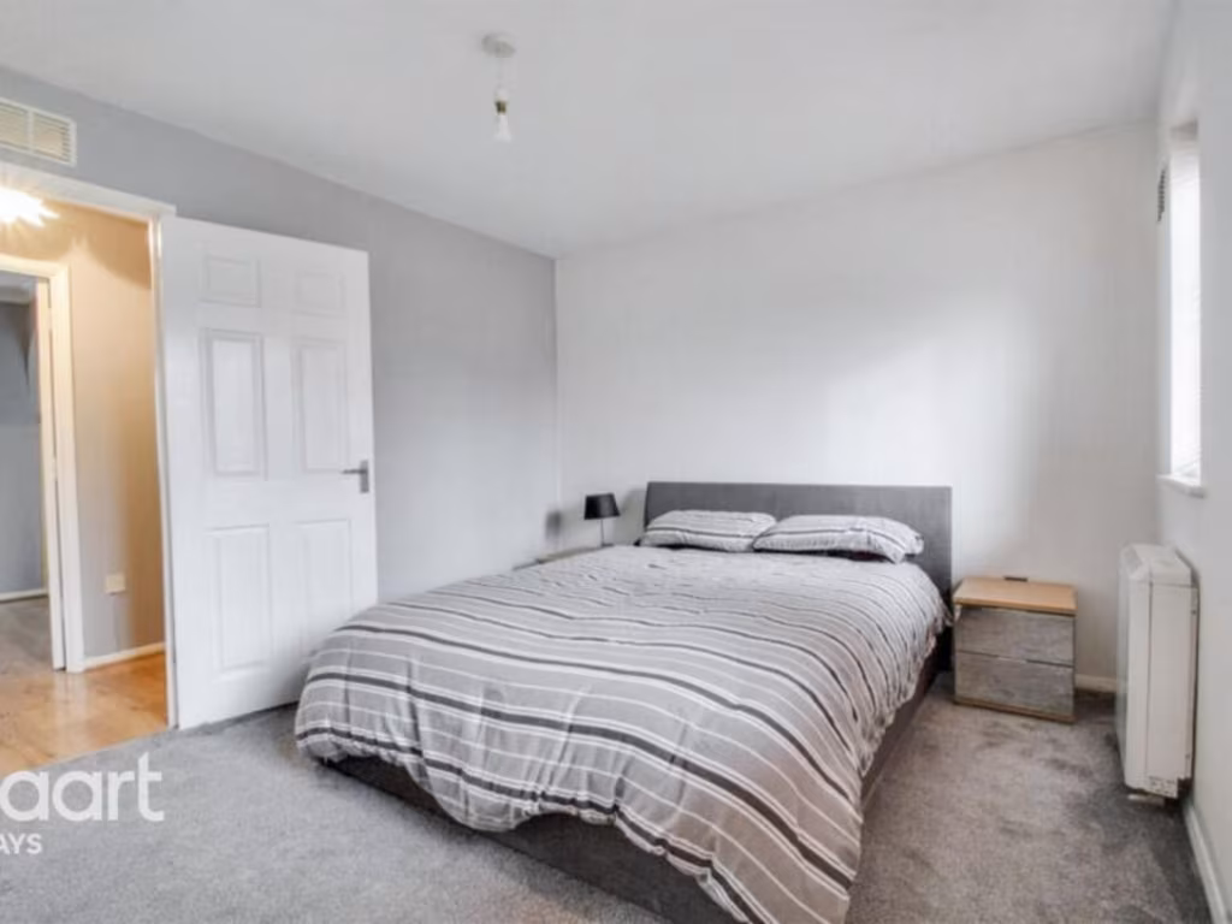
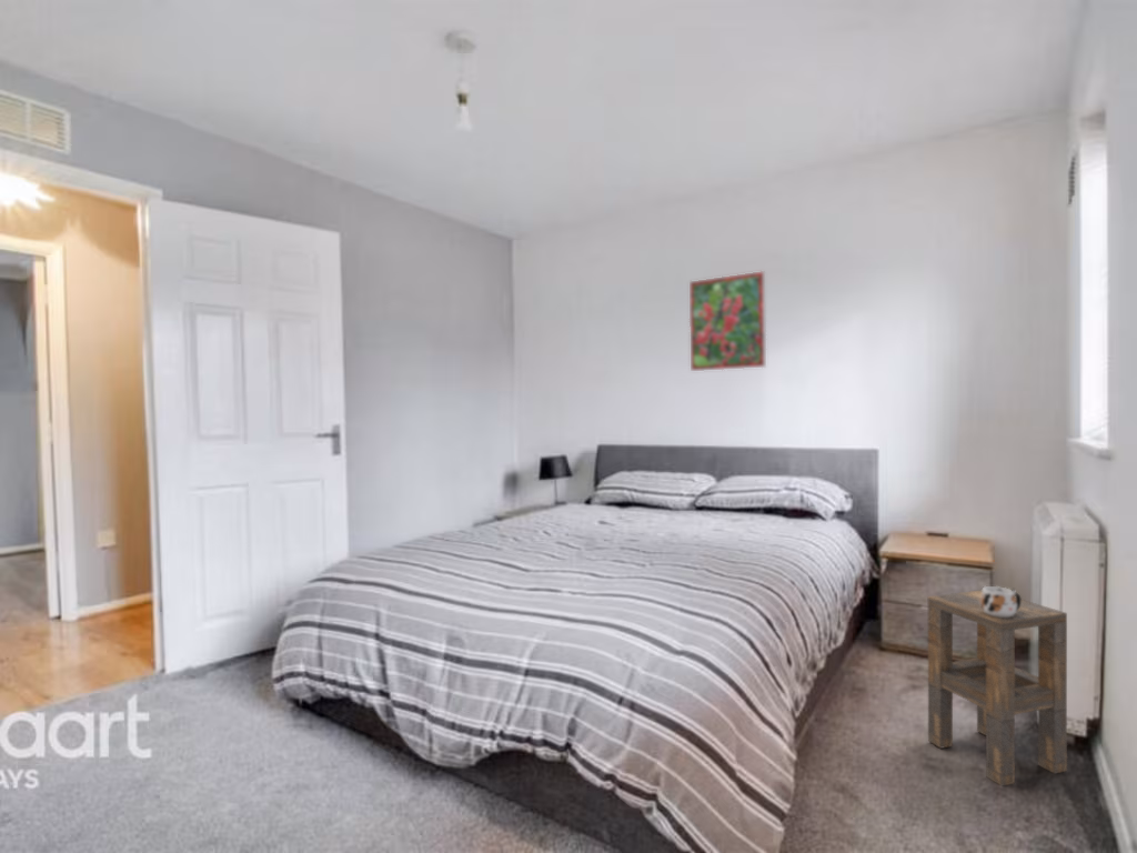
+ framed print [688,270,767,372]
+ side table [927,589,1068,787]
+ mug [980,585,1022,618]
